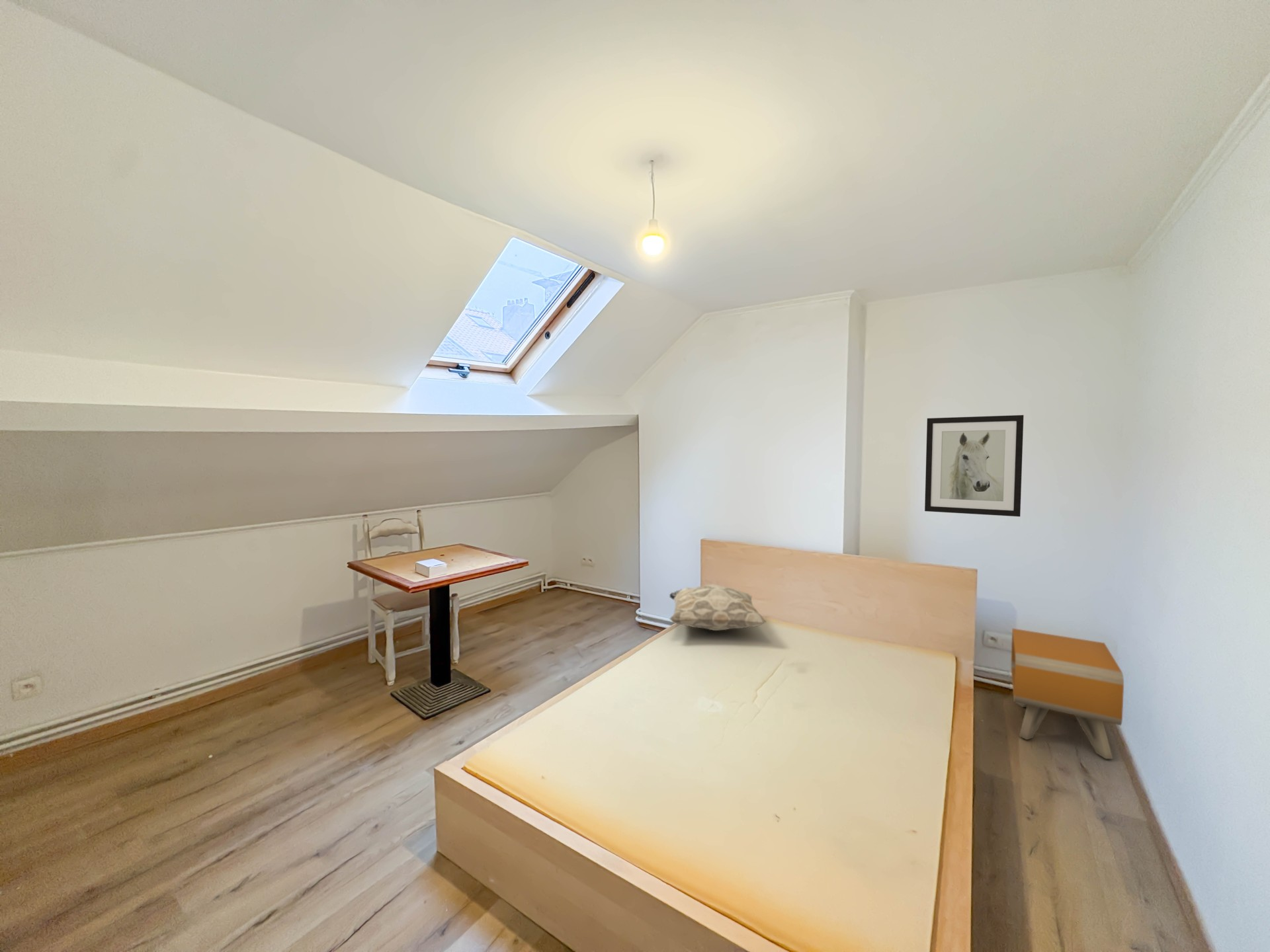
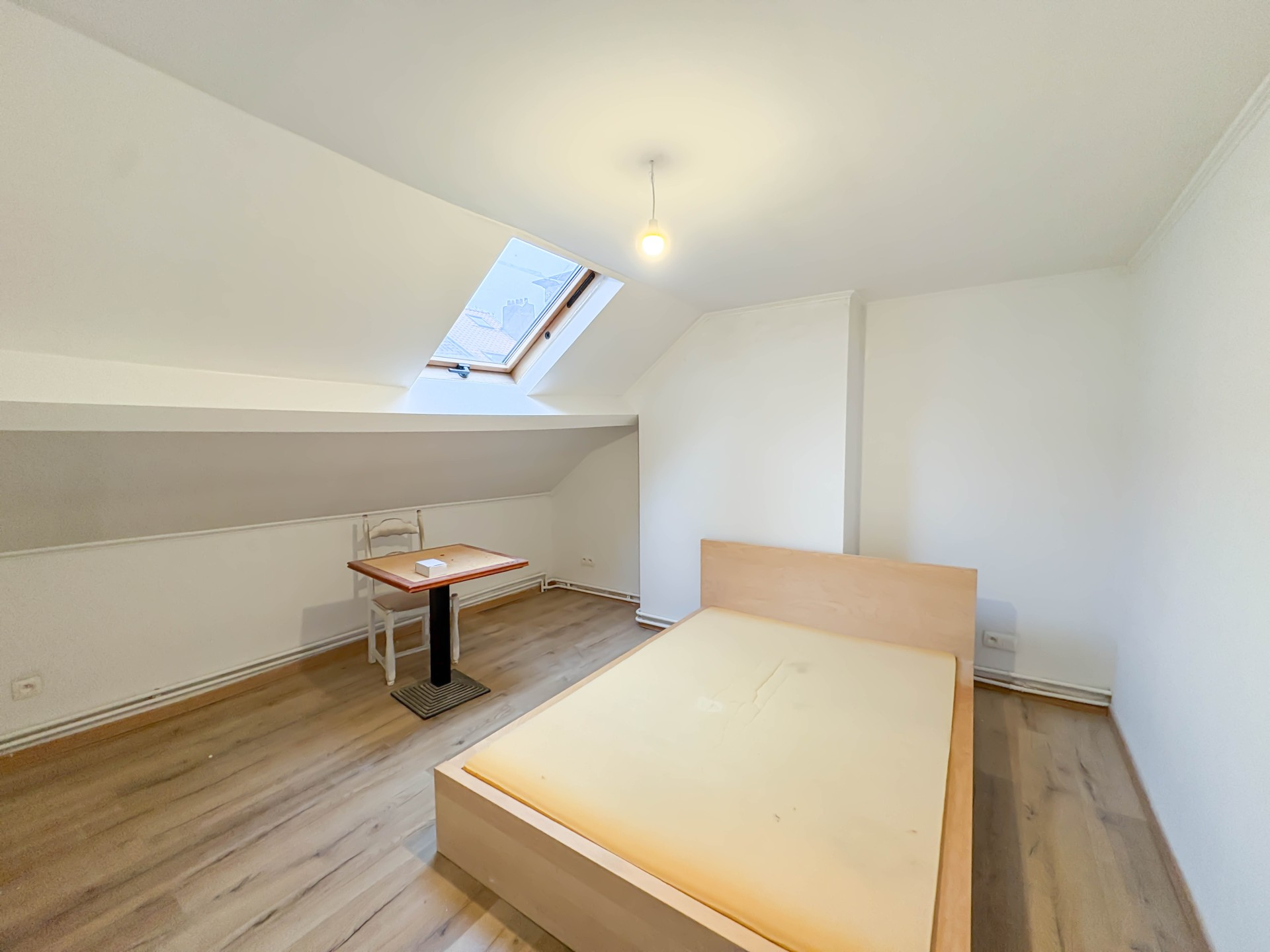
- decorative pillow [669,584,767,631]
- wall art [924,415,1024,517]
- nightstand [1010,628,1124,760]
